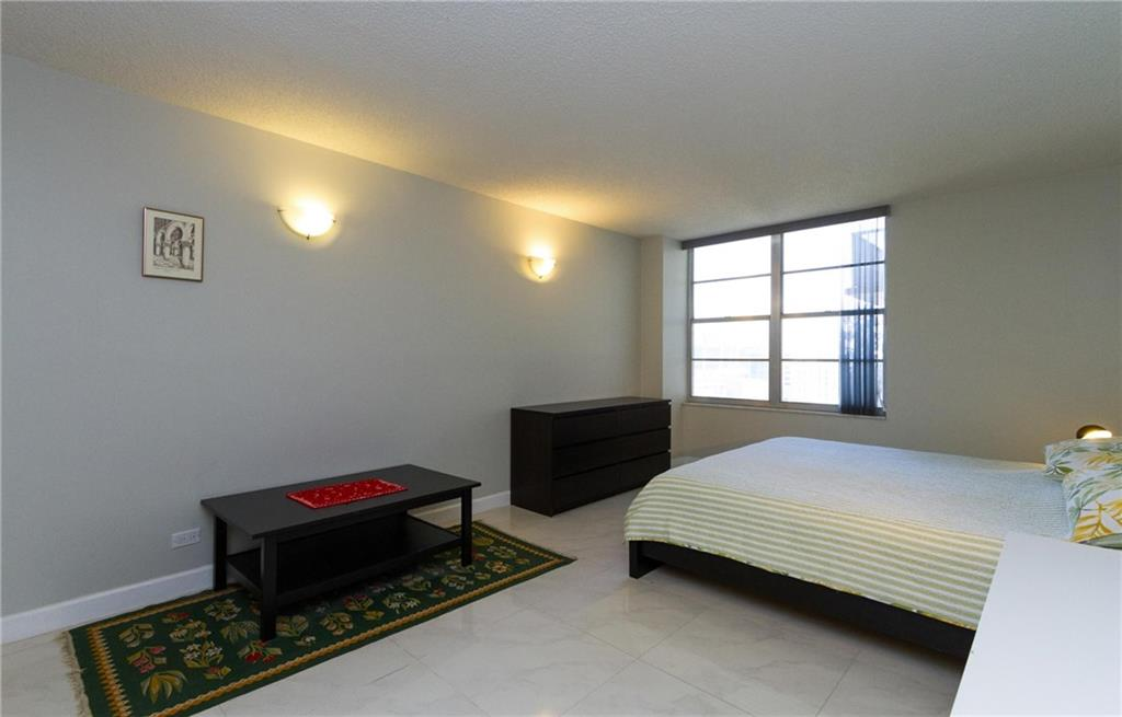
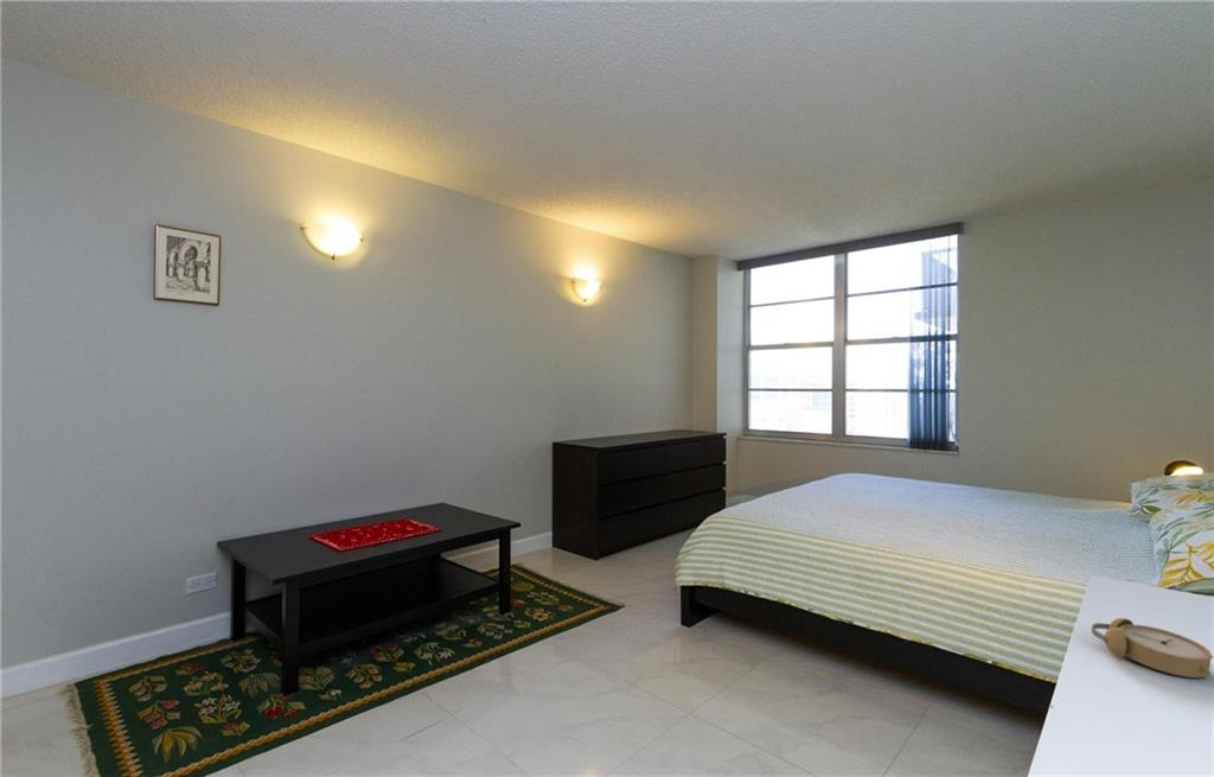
+ alarm clock [1090,617,1214,679]
